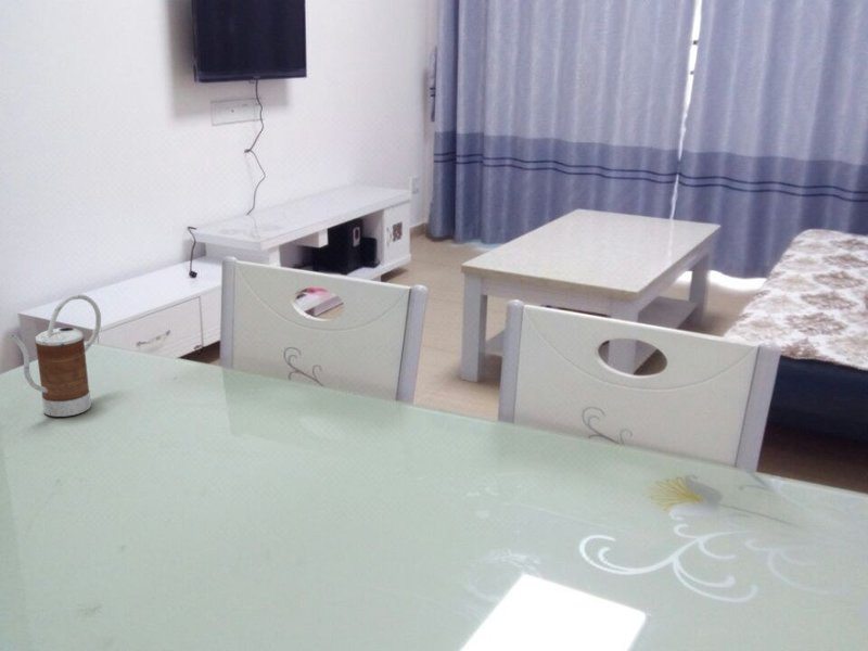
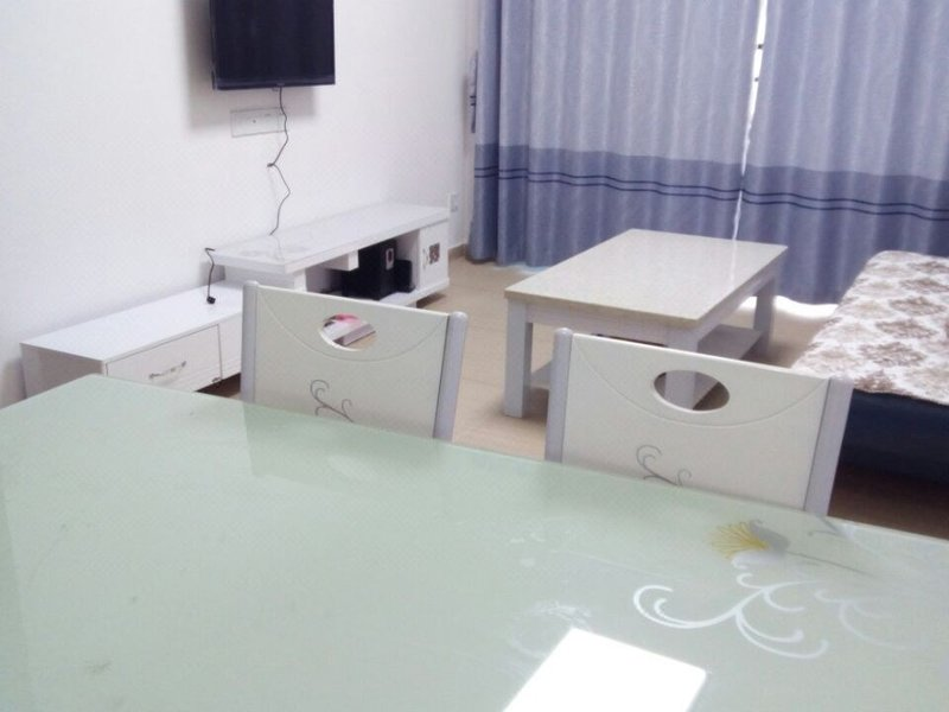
- kettle [9,293,102,418]
